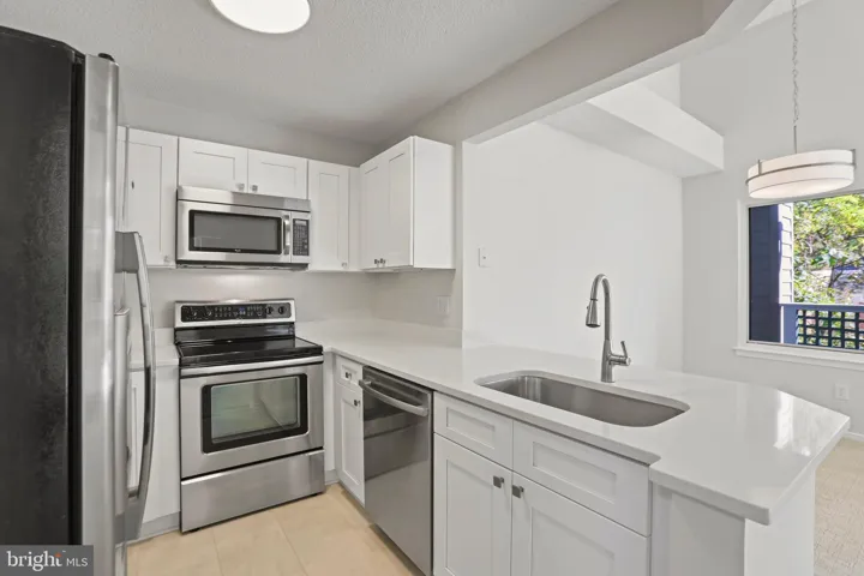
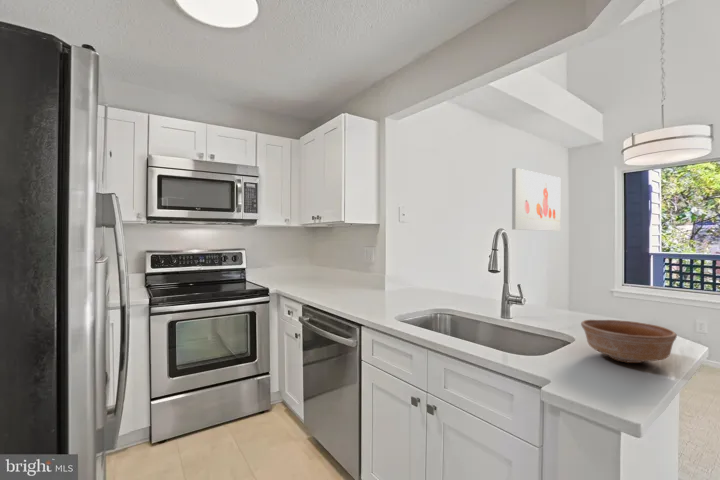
+ wall art [511,167,561,232]
+ bowl [580,319,678,364]
